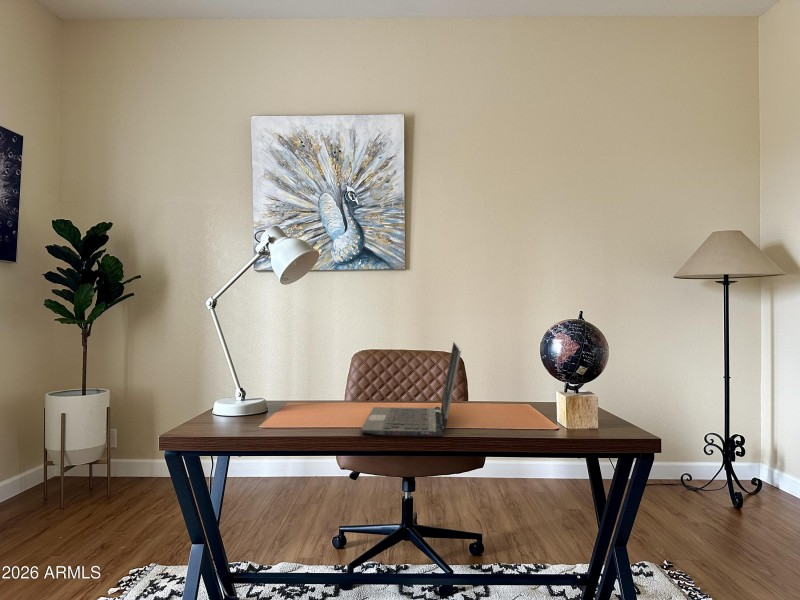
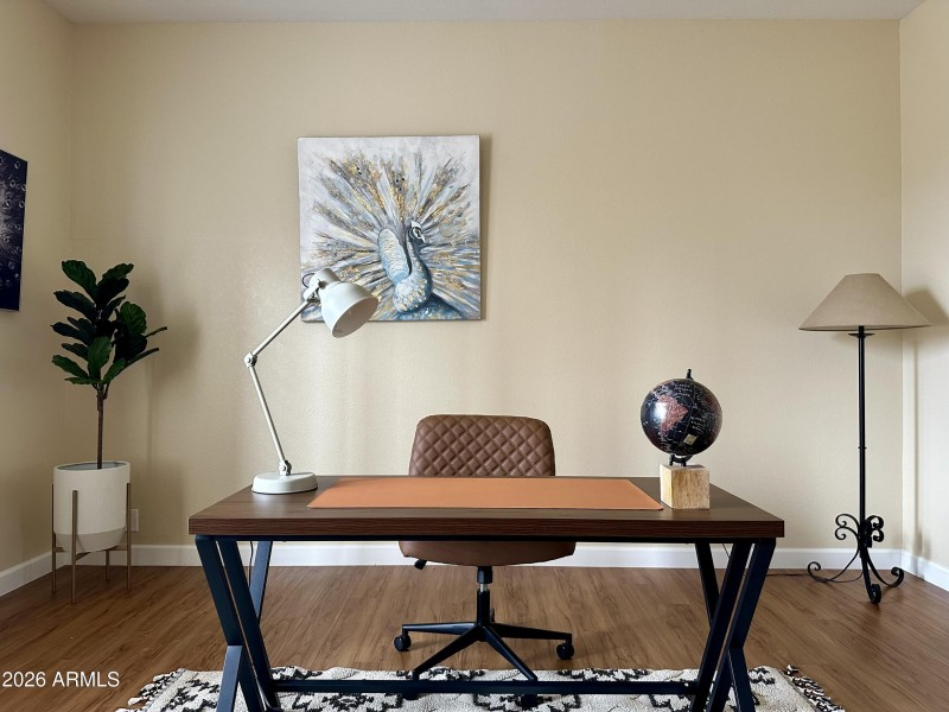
- laptop computer [360,340,462,437]
